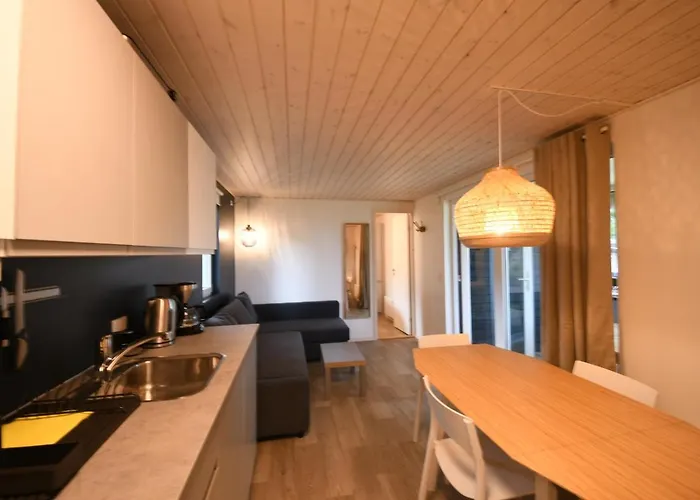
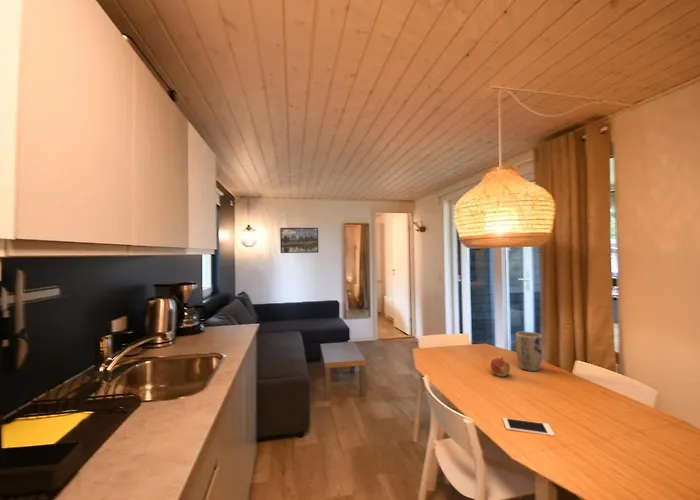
+ plant pot [515,331,544,372]
+ apple [490,356,511,377]
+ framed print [279,227,319,254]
+ cell phone [502,417,556,437]
